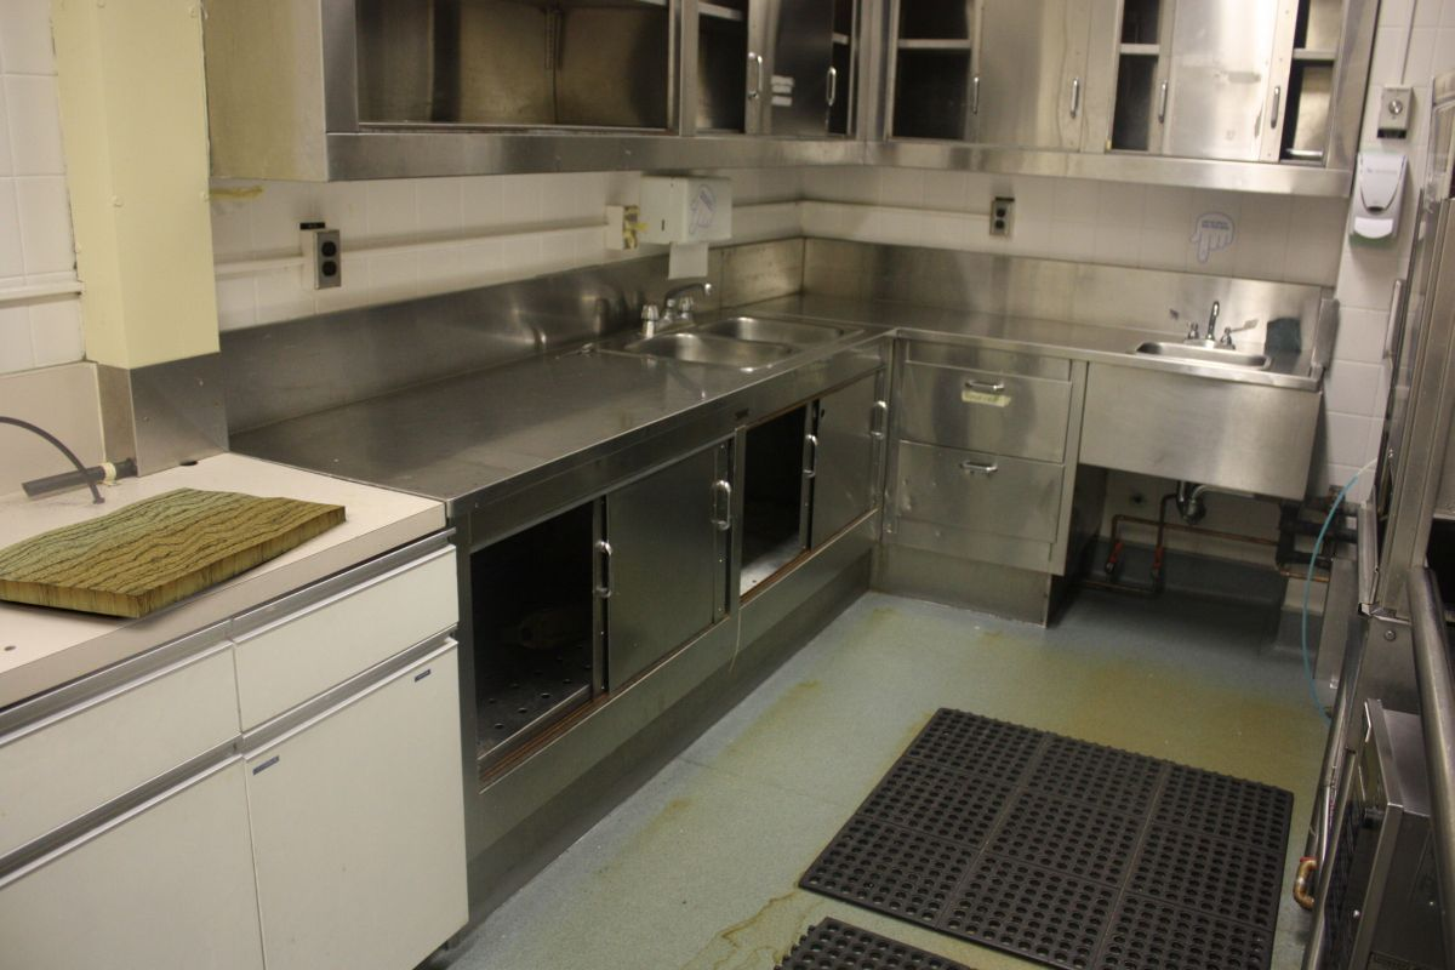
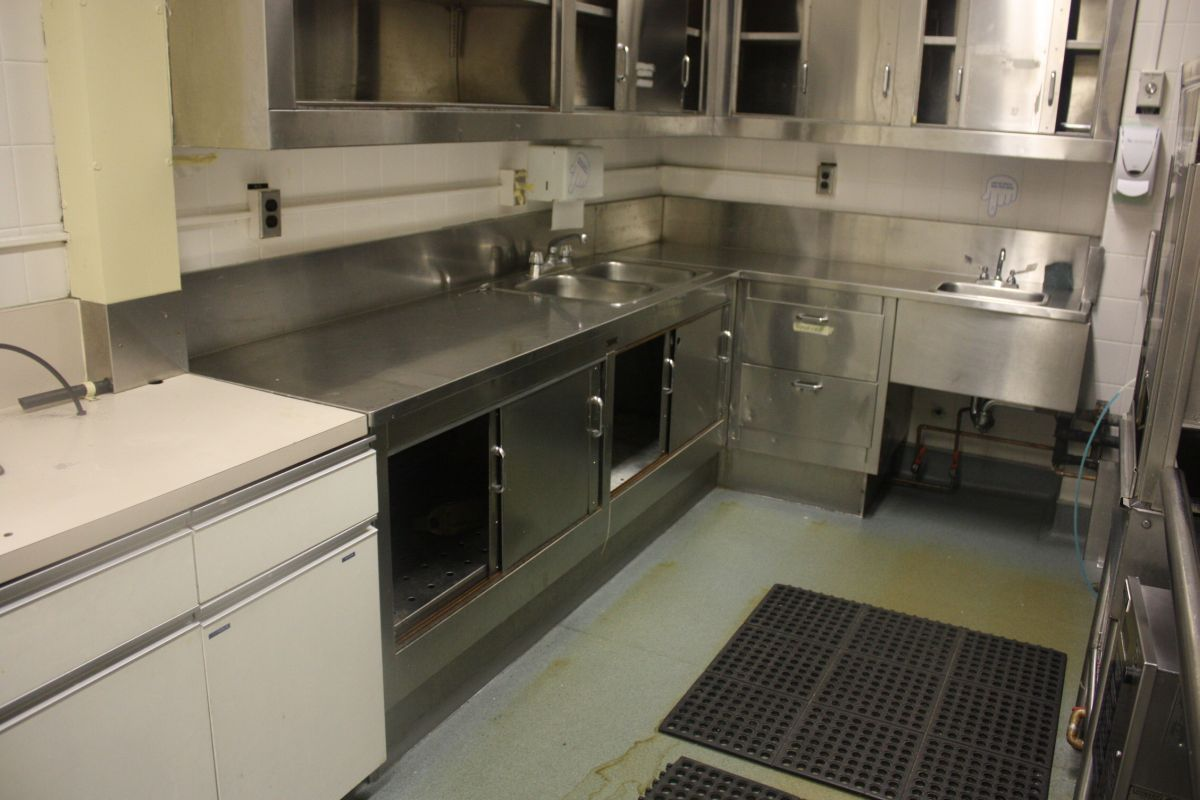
- cutting board [0,486,347,620]
